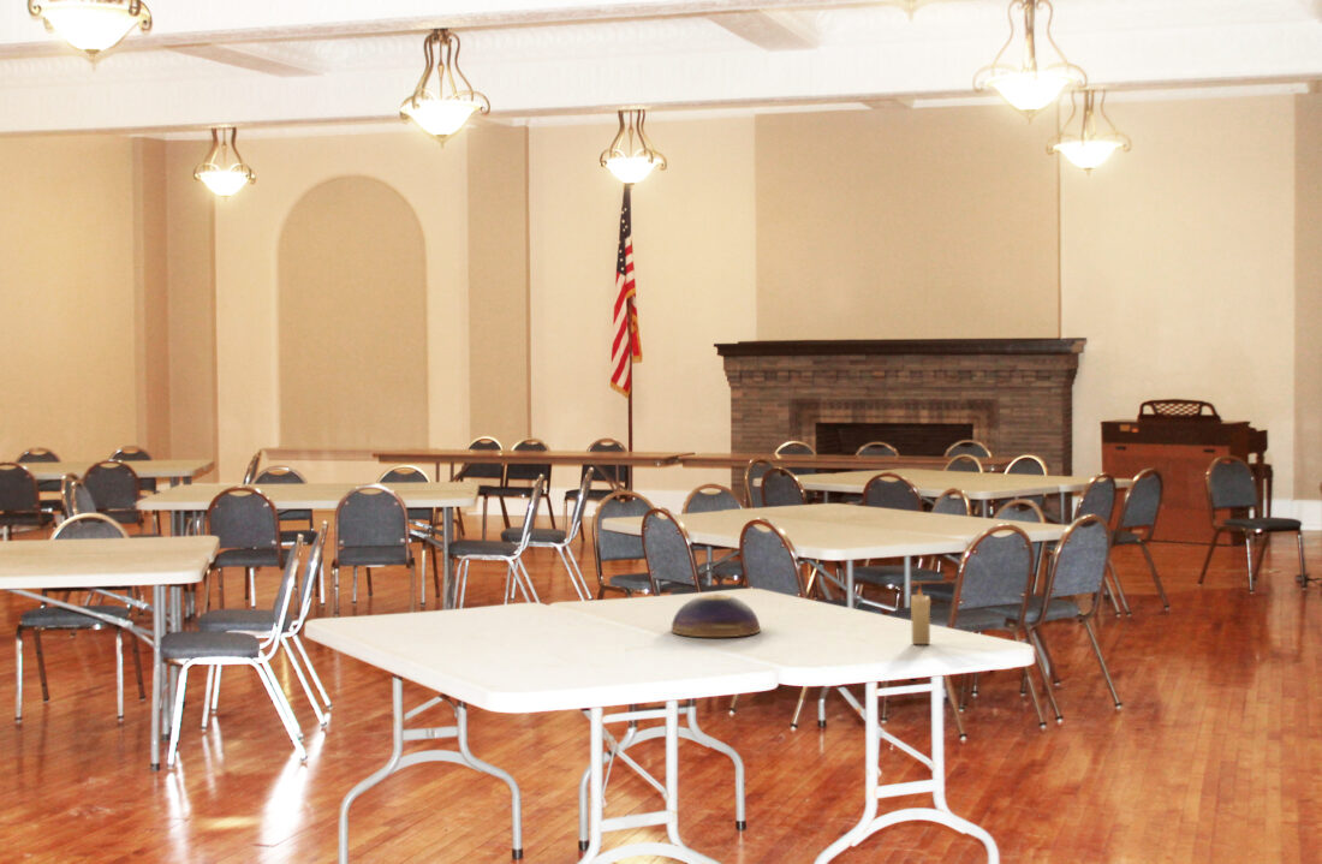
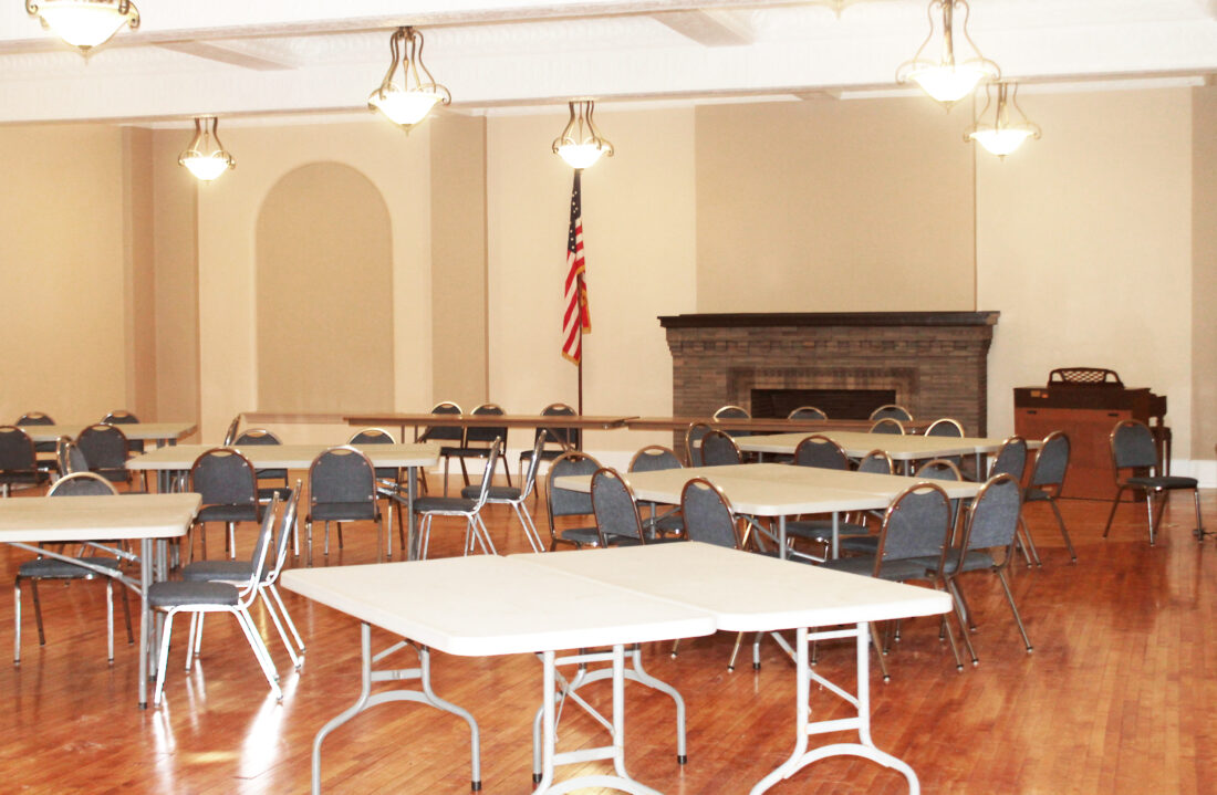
- decorative bowl [671,592,762,638]
- candle [910,585,931,645]
